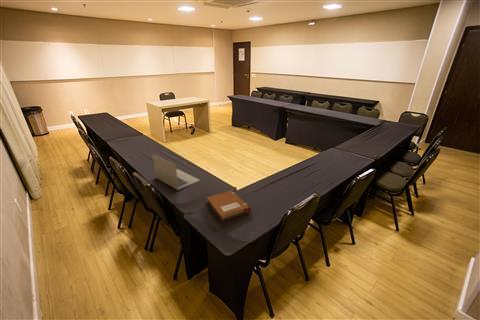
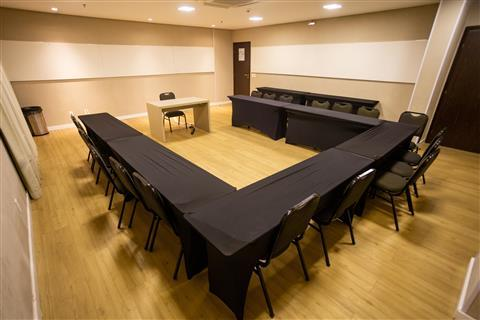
- laptop [151,154,200,191]
- notebook [205,190,252,222]
